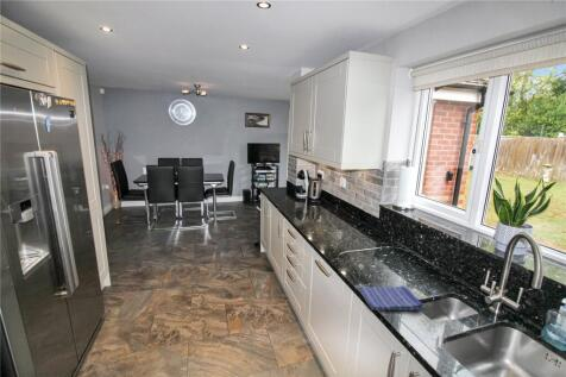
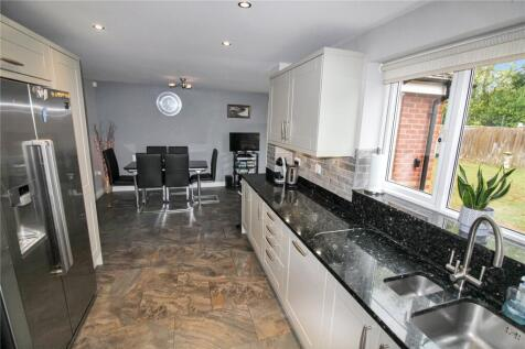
- dish towel [358,285,424,312]
